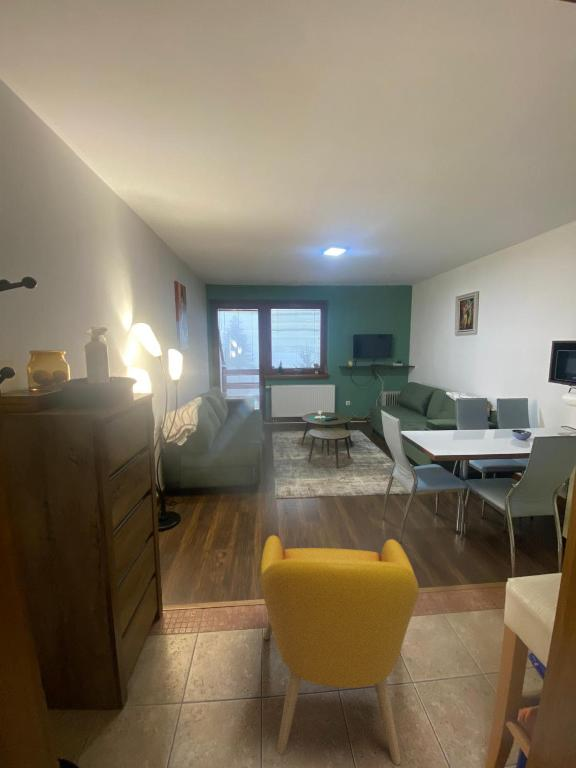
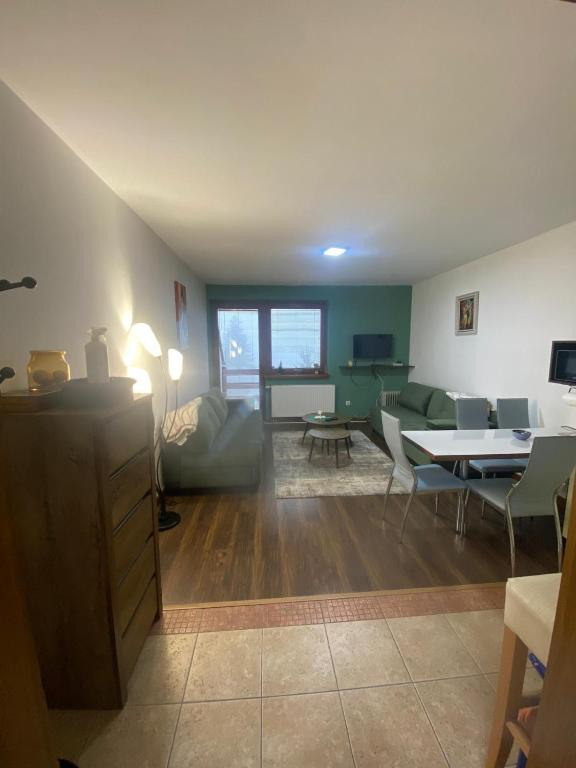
- armchair [259,534,420,766]
